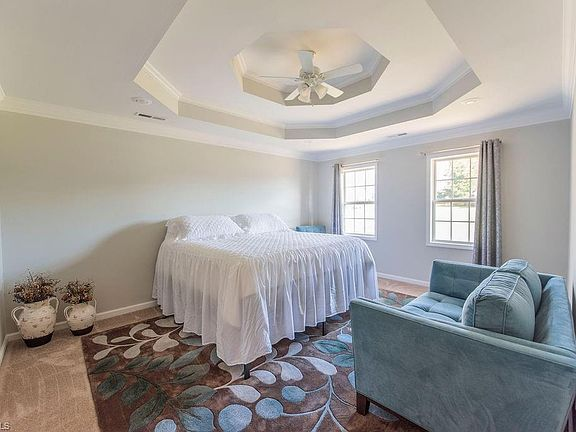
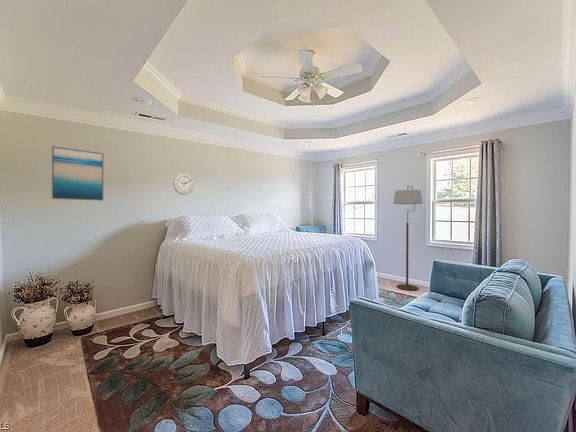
+ wall art [51,145,105,202]
+ floor lamp [392,185,423,291]
+ wall clock [172,173,195,196]
